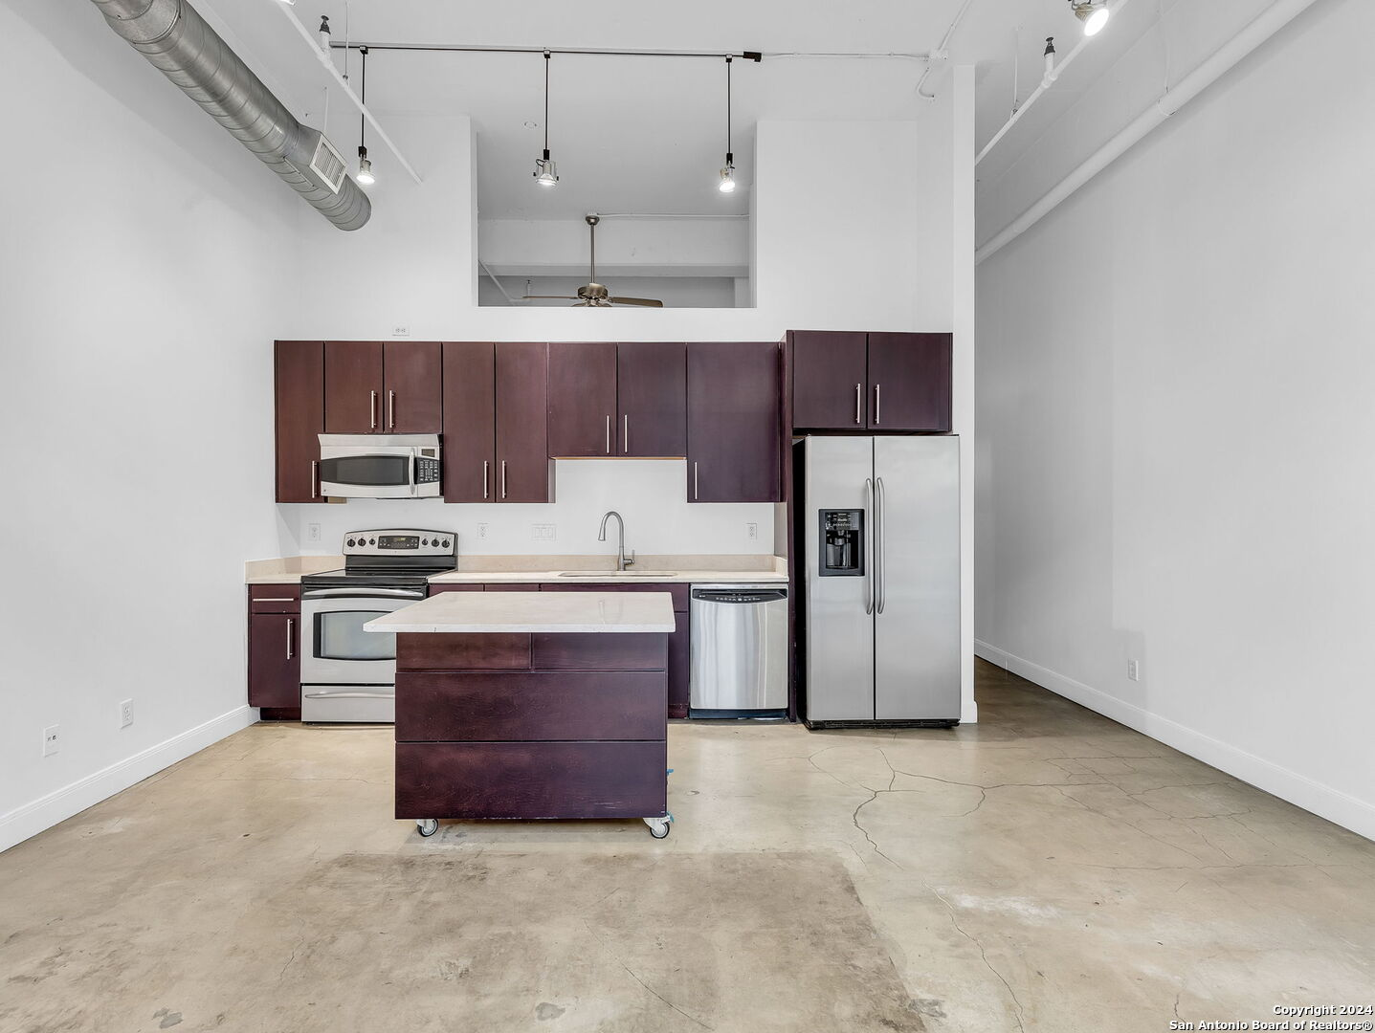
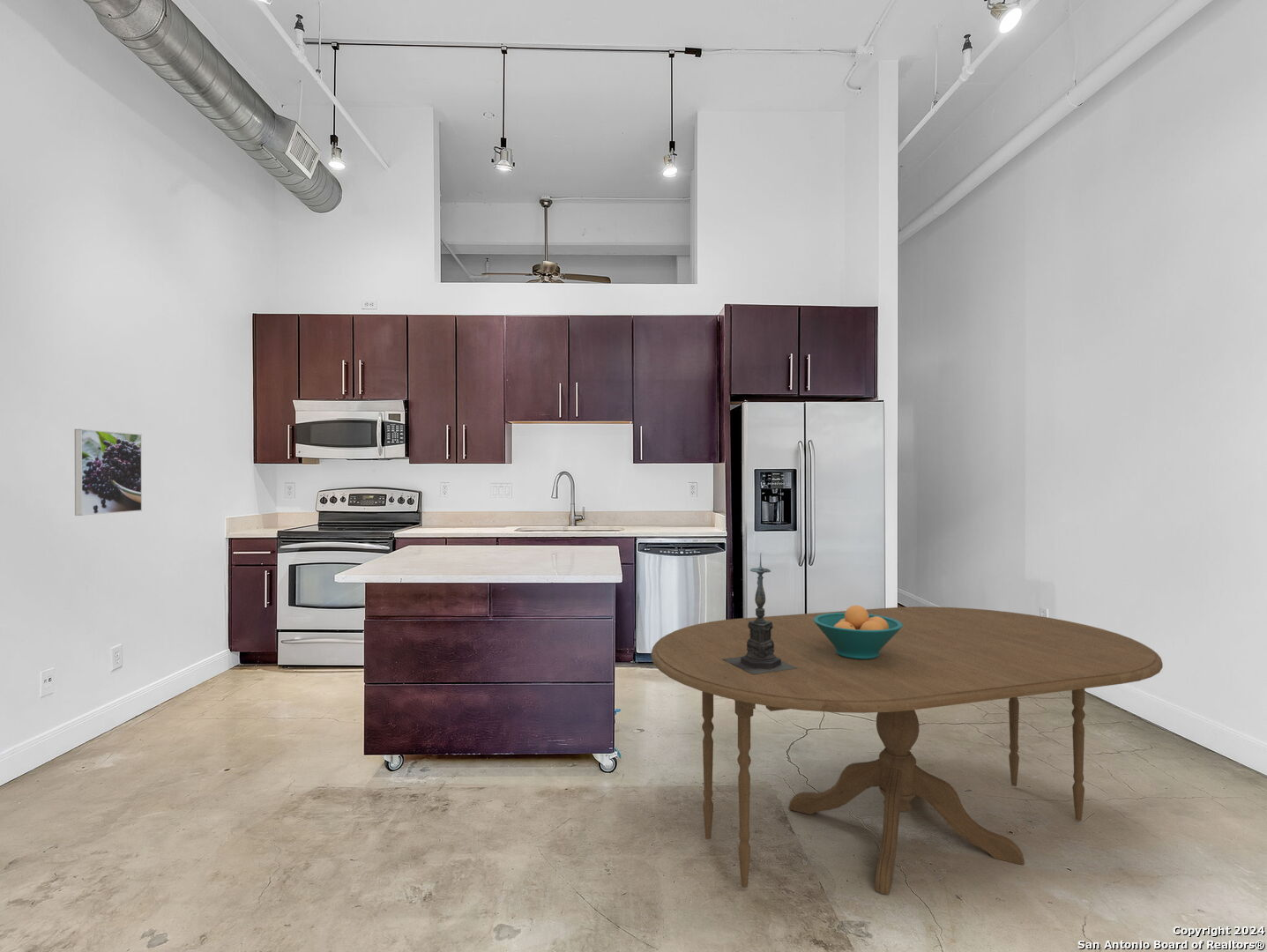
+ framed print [74,428,143,517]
+ fruit bowl [813,605,903,659]
+ candle holder [722,553,796,674]
+ dining table [651,606,1164,895]
